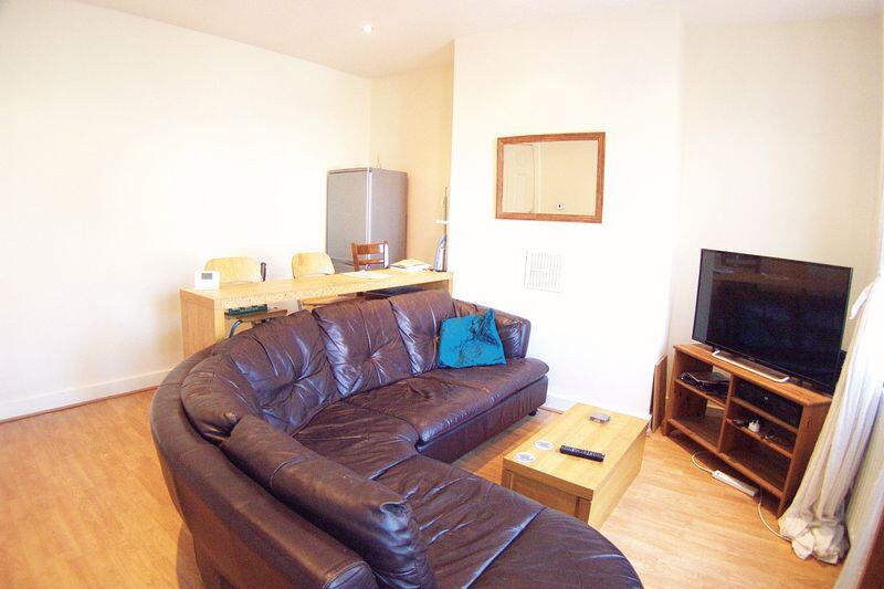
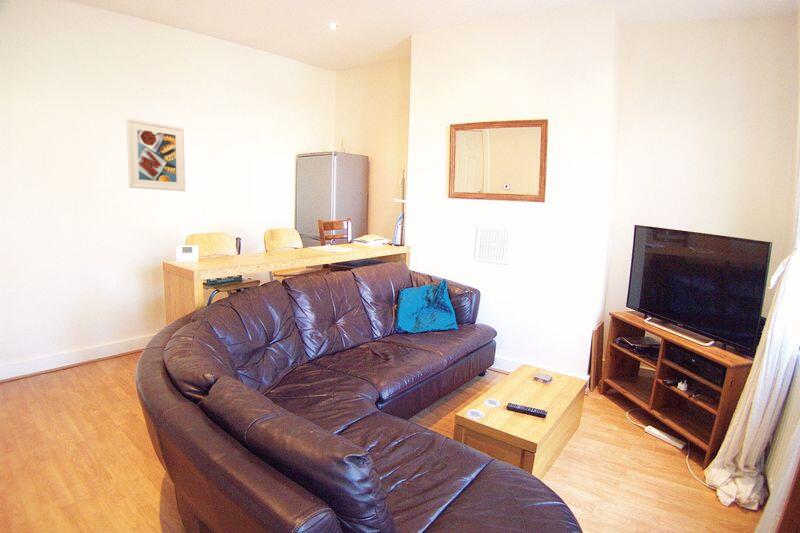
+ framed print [125,117,186,192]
